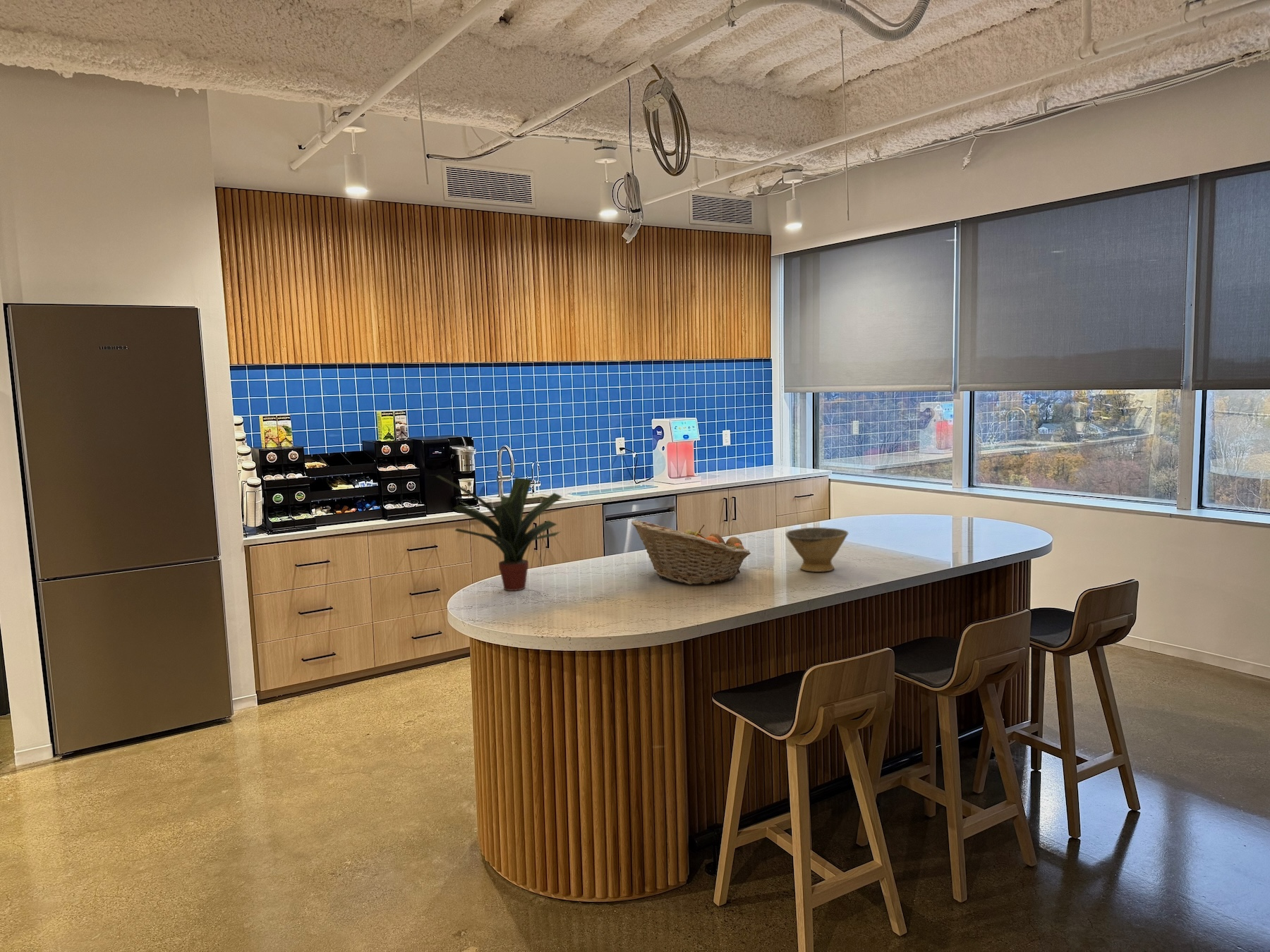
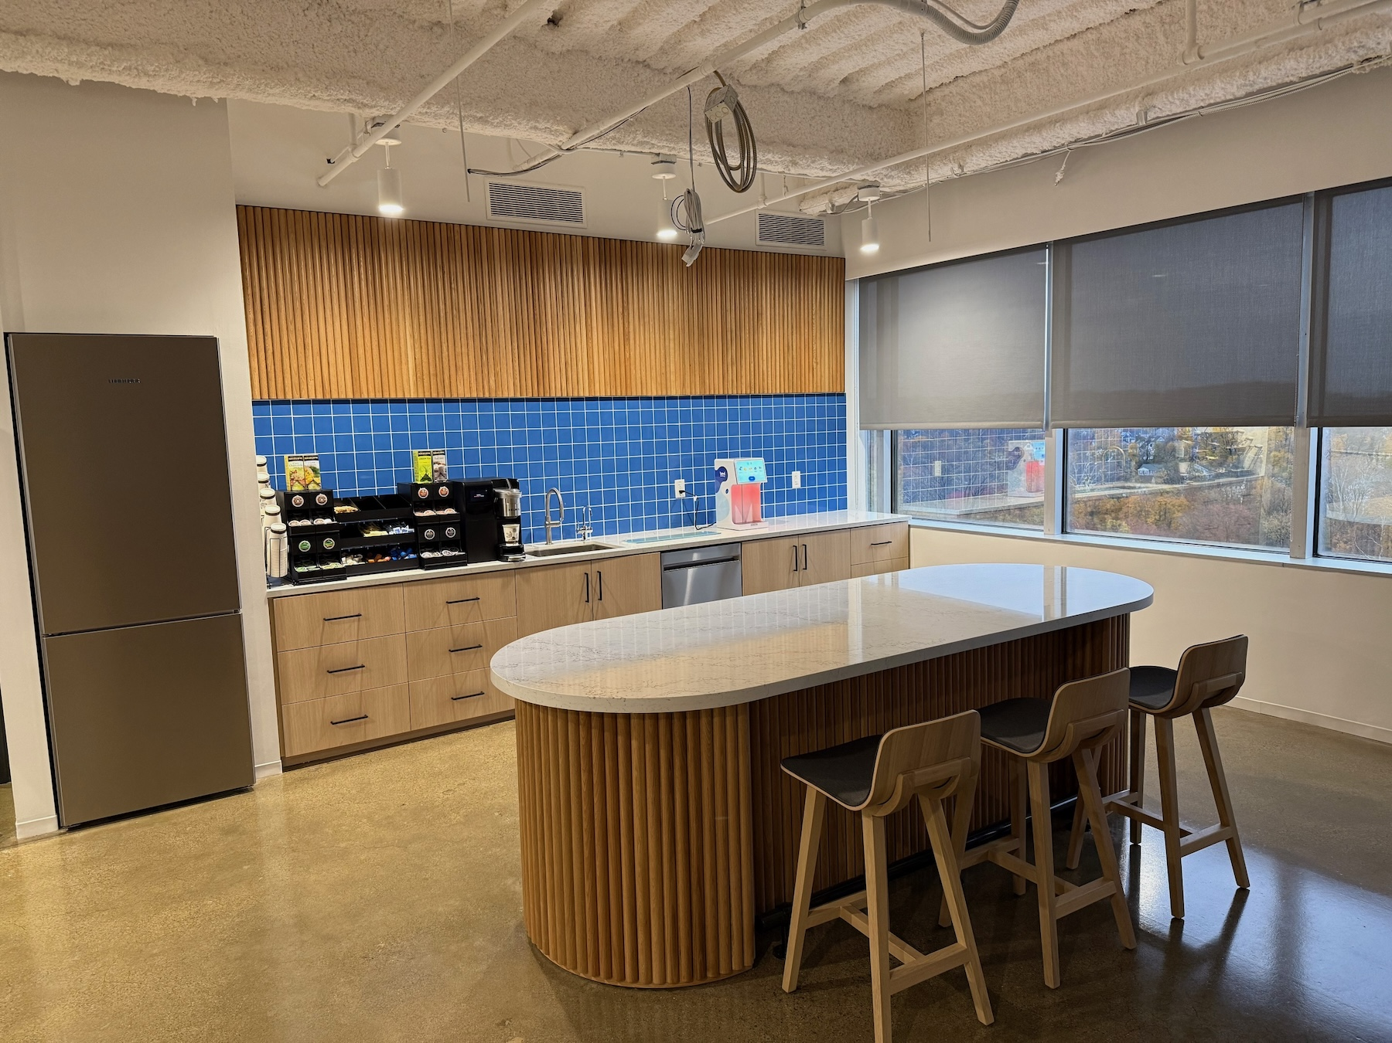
- potted plant [435,475,563,592]
- bowl [785,527,849,573]
- fruit basket [631,520,751,585]
